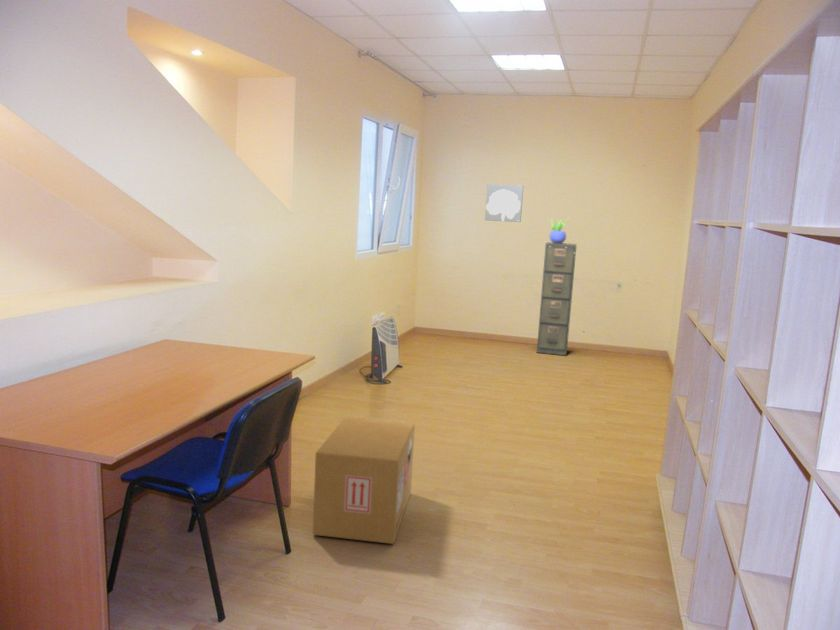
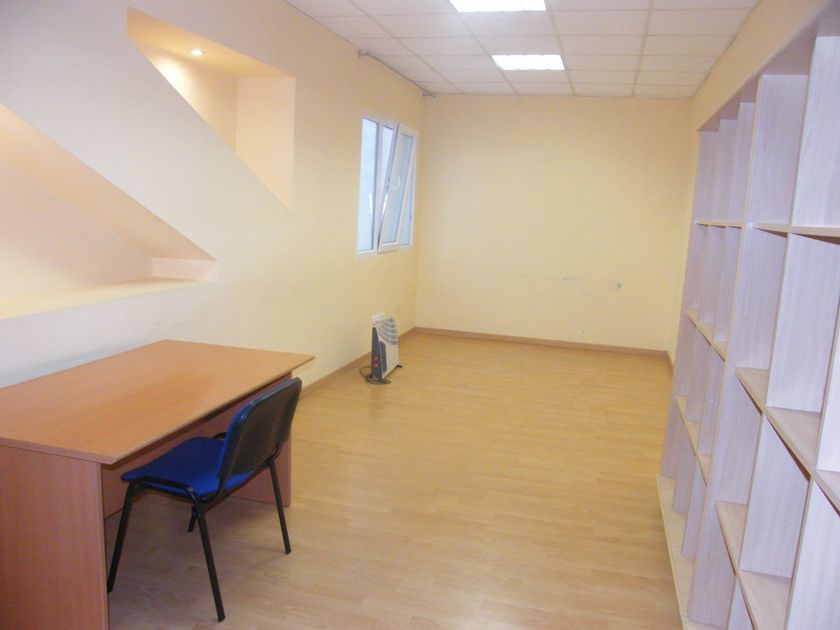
- potted plant [547,217,570,244]
- cardboard box [312,416,416,545]
- wall art [484,183,524,223]
- filing cabinet [536,241,578,356]
